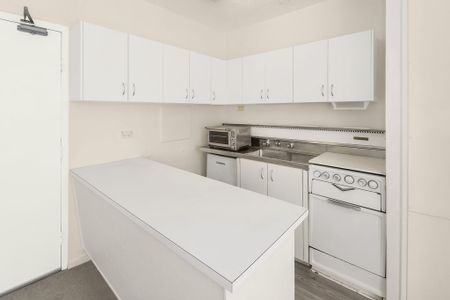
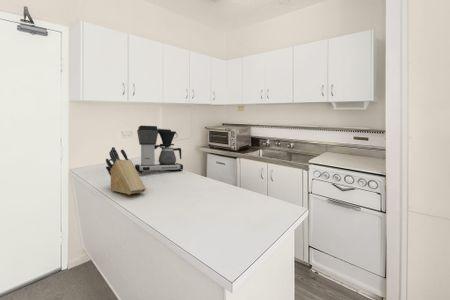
+ coffee maker [134,125,184,174]
+ knife block [105,146,147,196]
